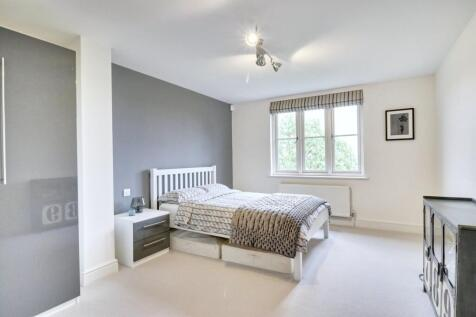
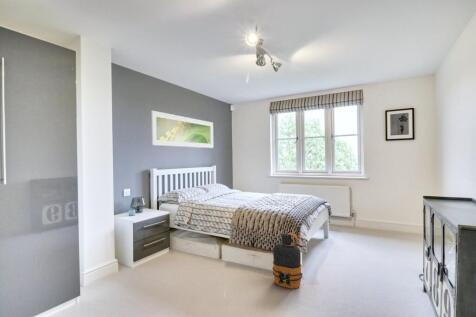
+ water bottle [271,232,303,290]
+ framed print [150,110,214,149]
